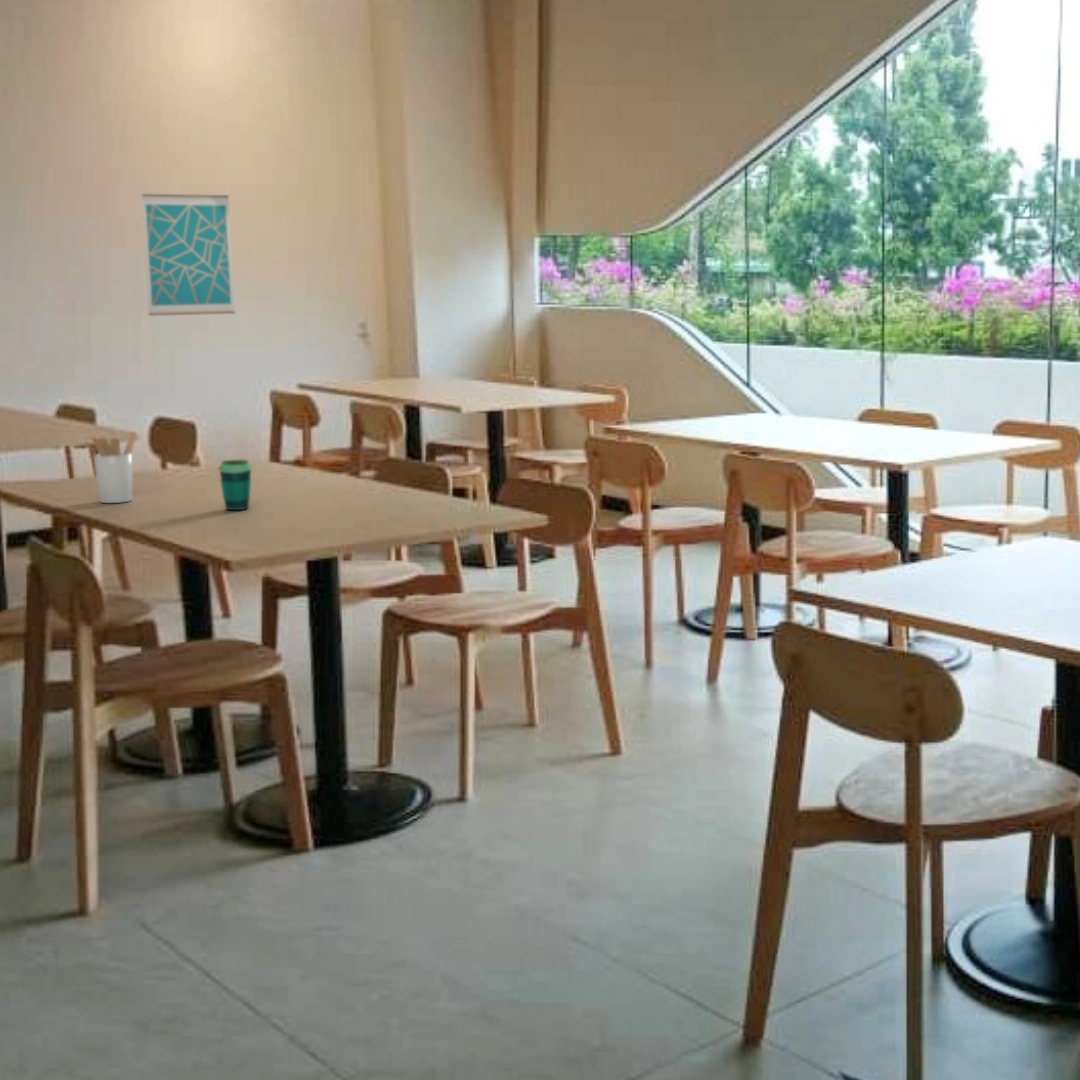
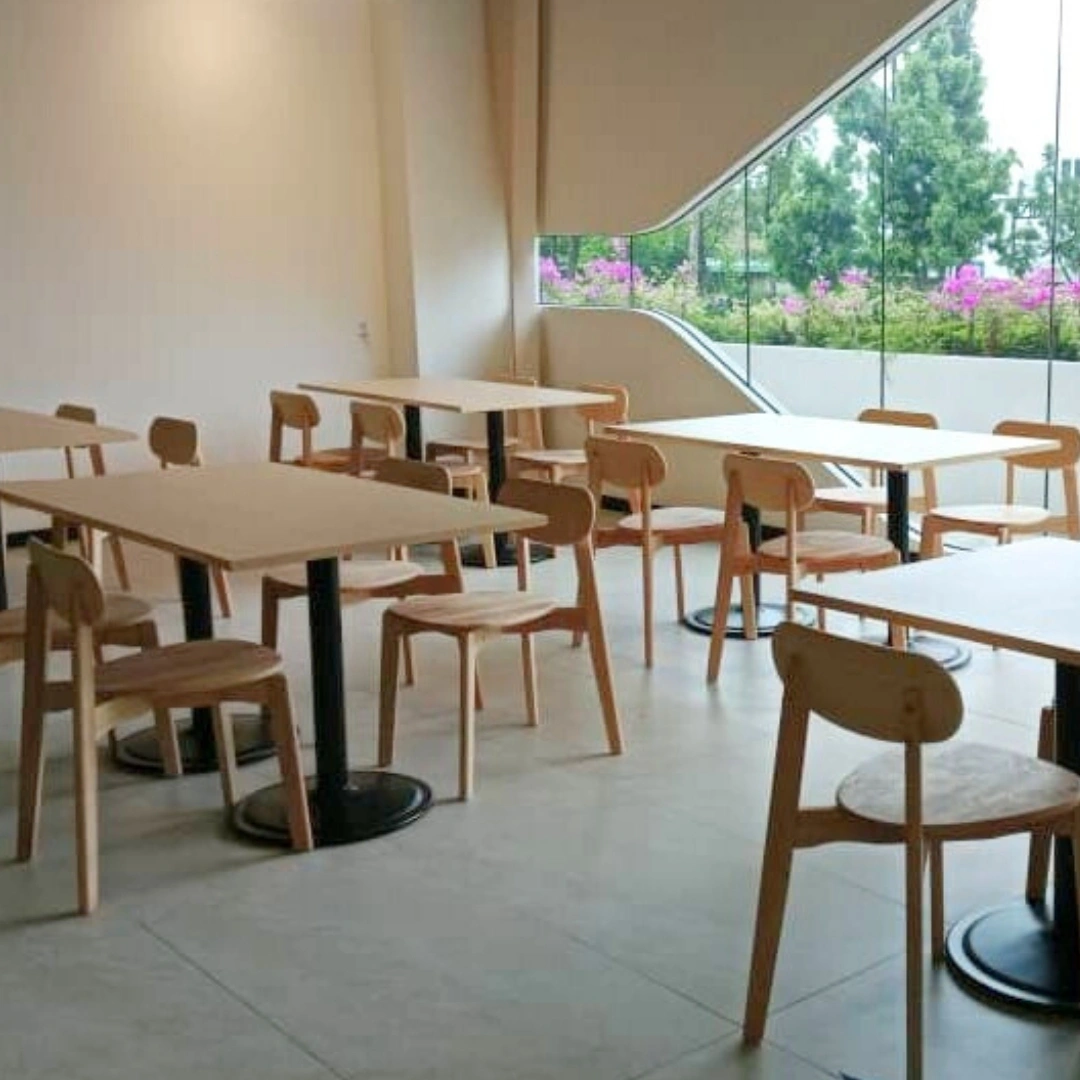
- utensil holder [84,430,137,504]
- cup [217,459,253,511]
- wall art [140,193,236,317]
